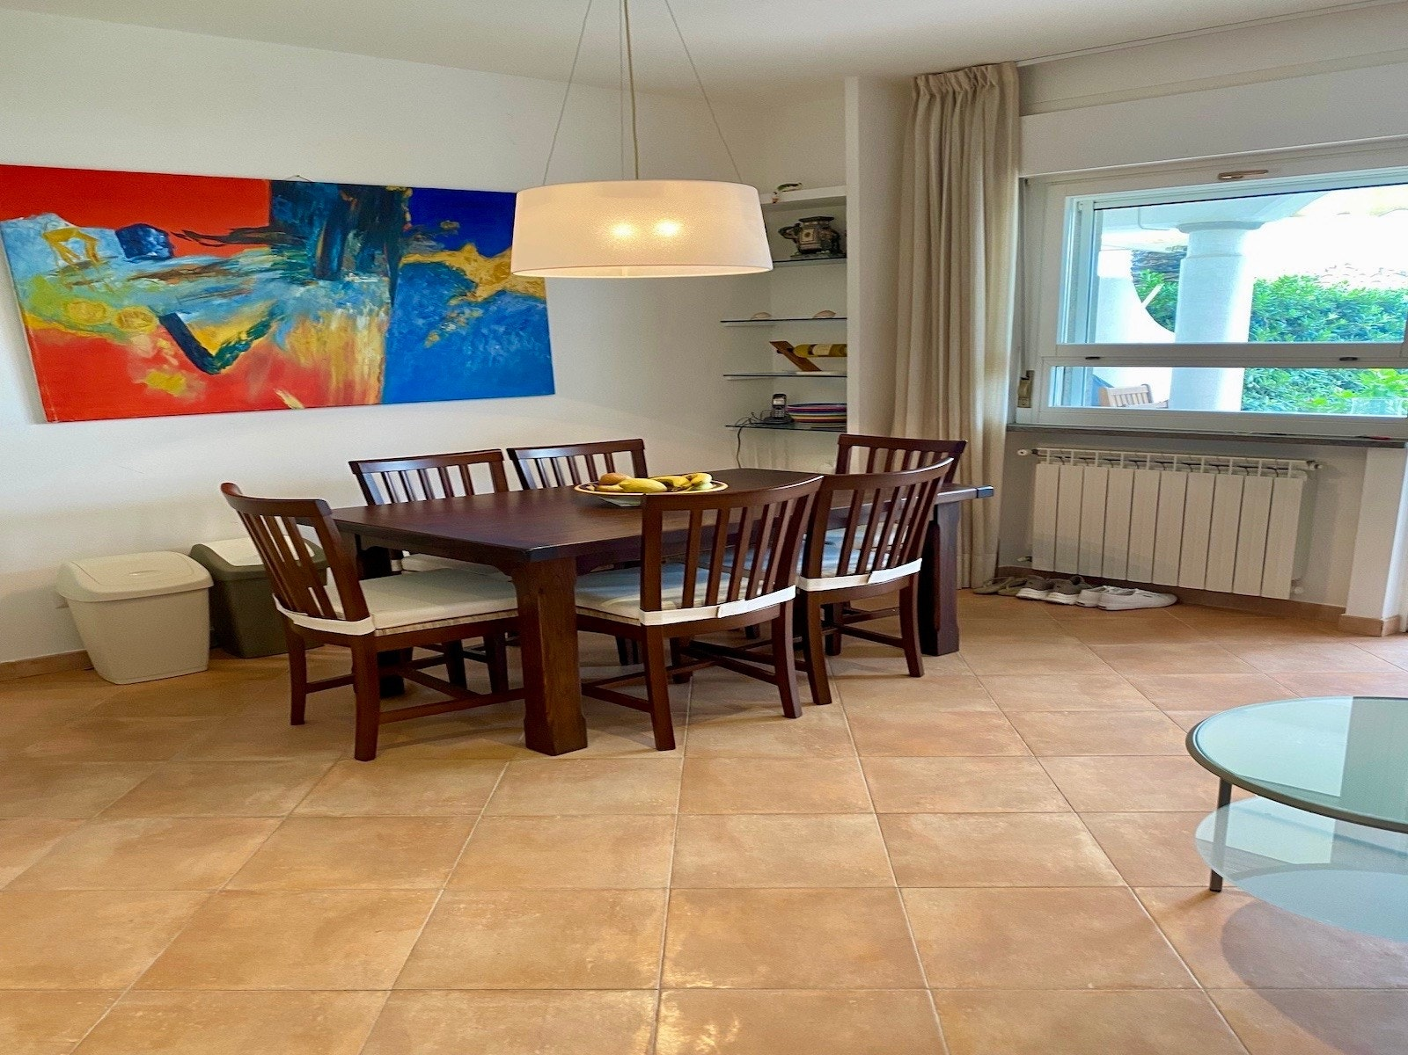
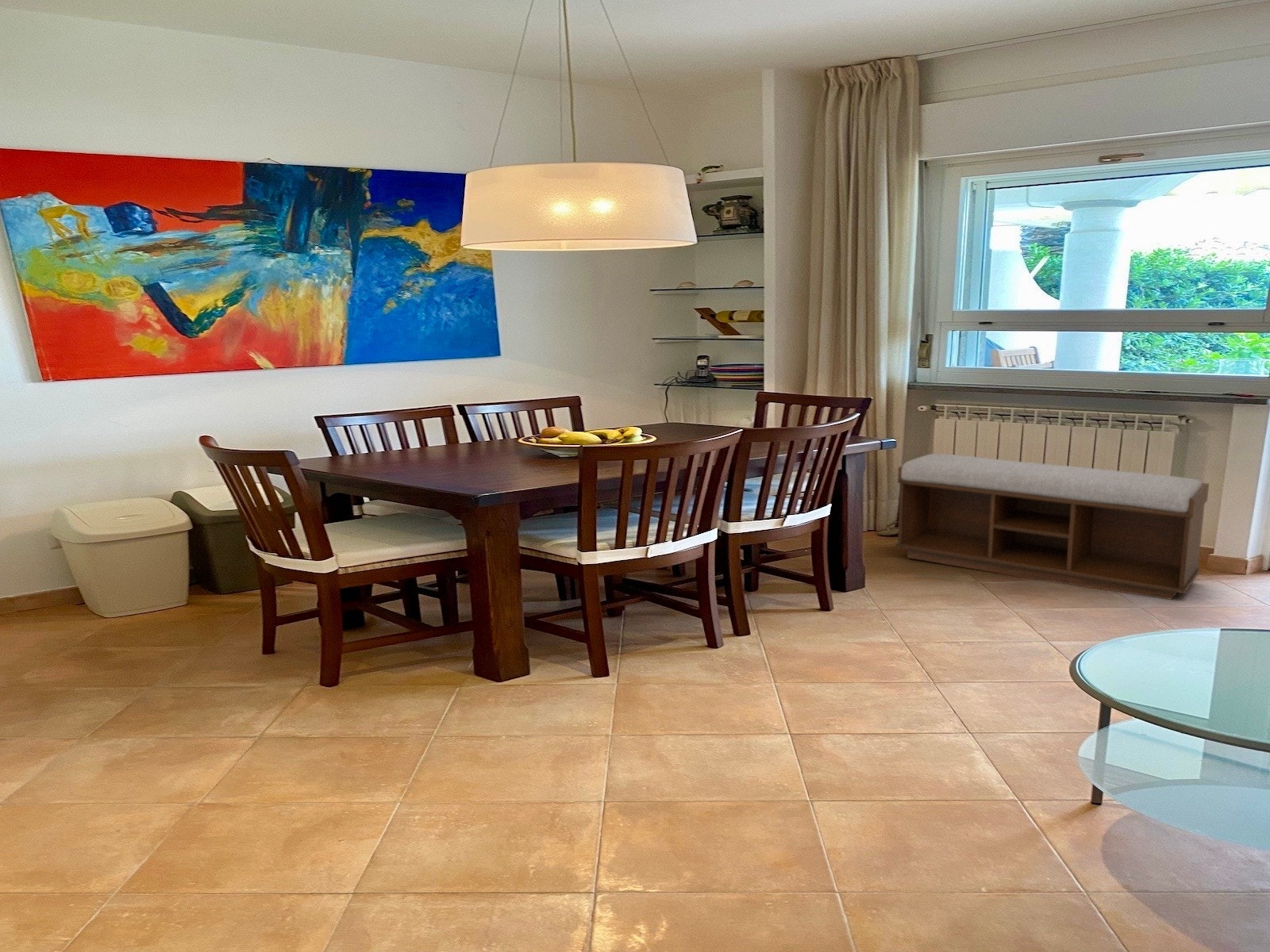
+ bench [895,453,1210,601]
